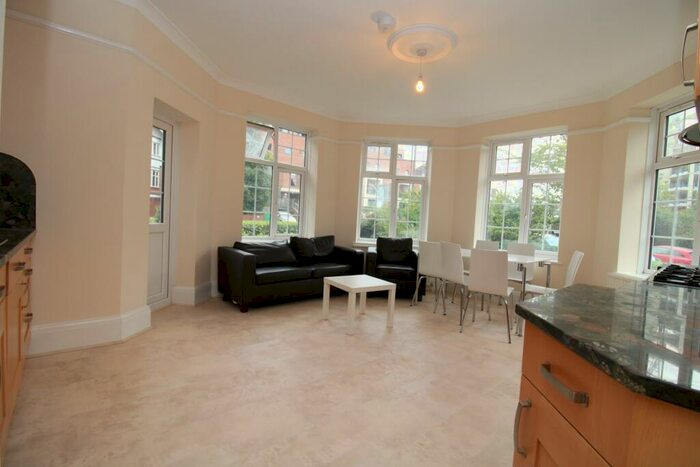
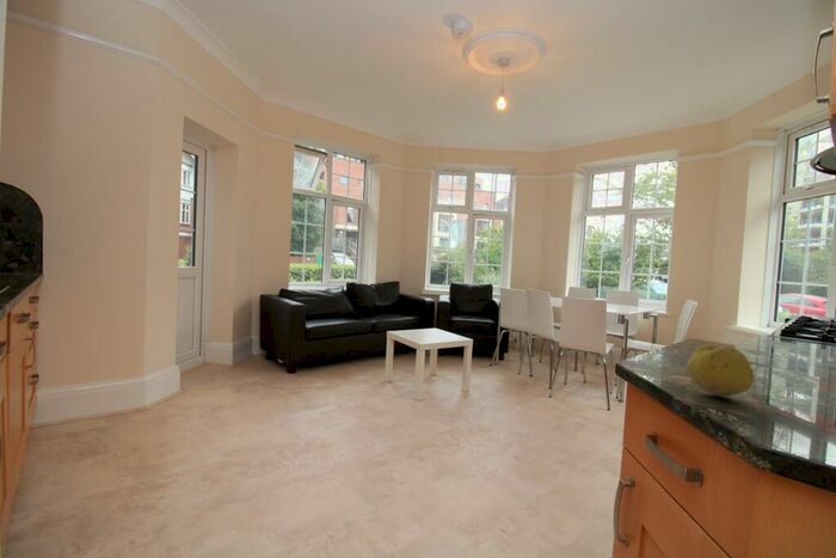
+ fruit [686,343,756,397]
